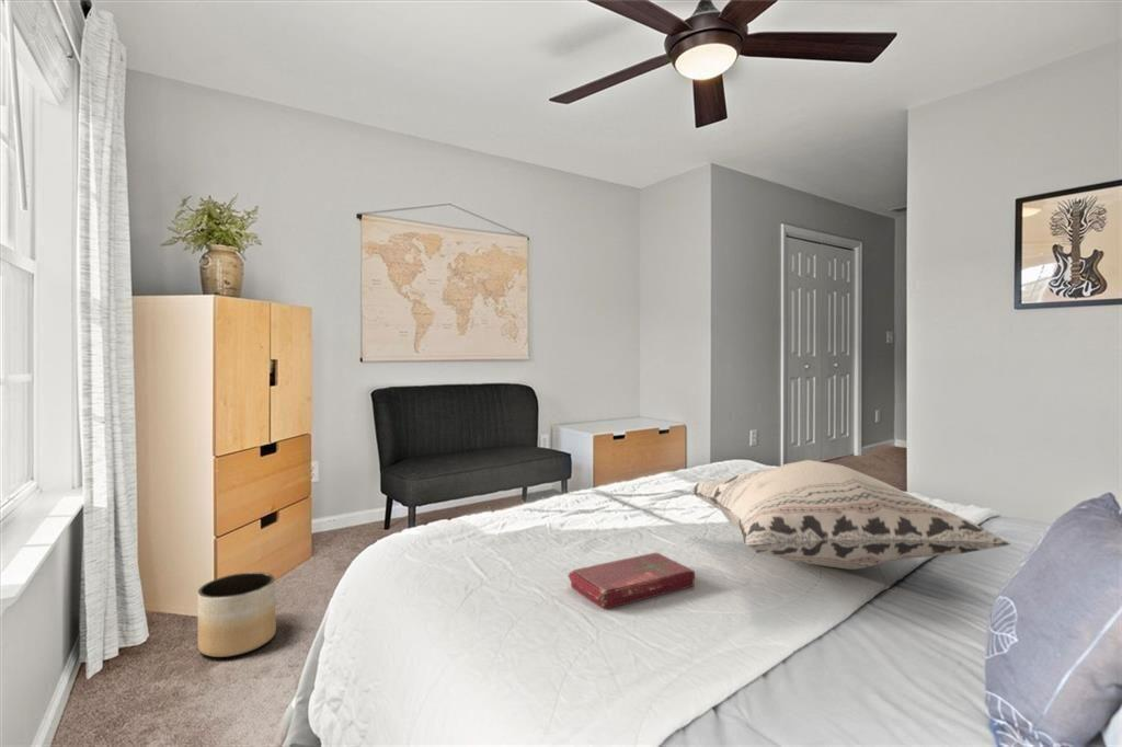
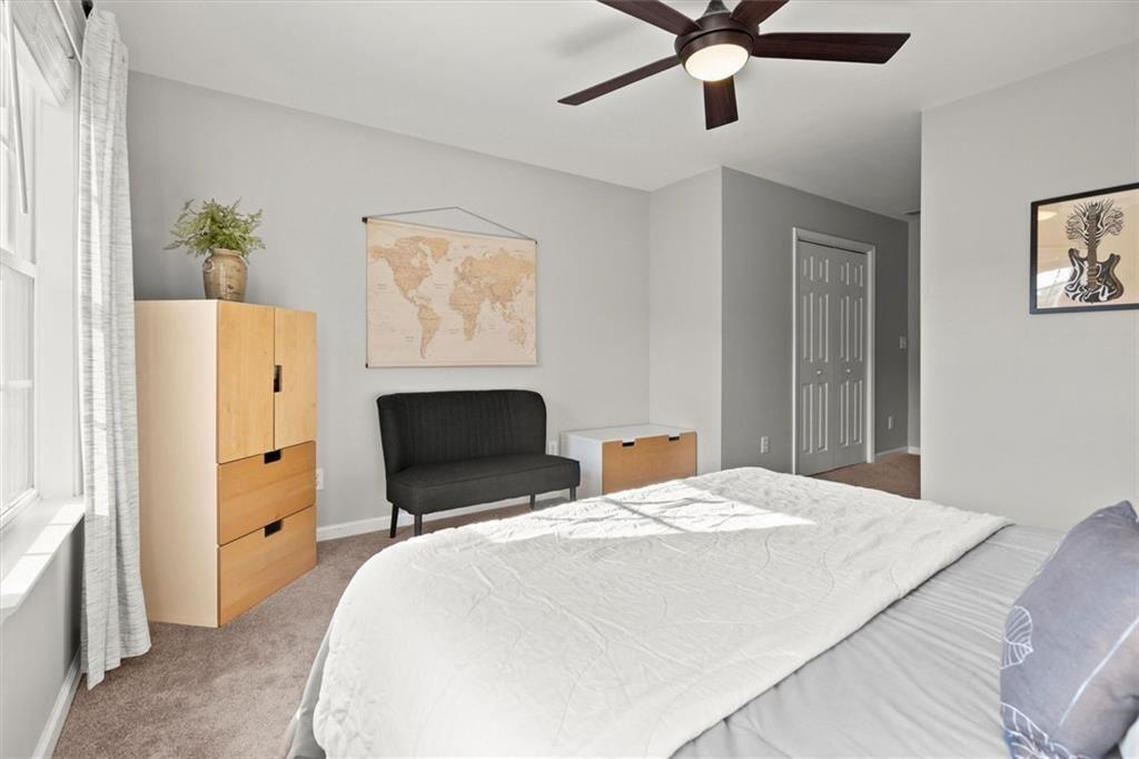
- planter [197,571,277,658]
- book [566,552,696,611]
- decorative pillow [690,459,1011,571]
